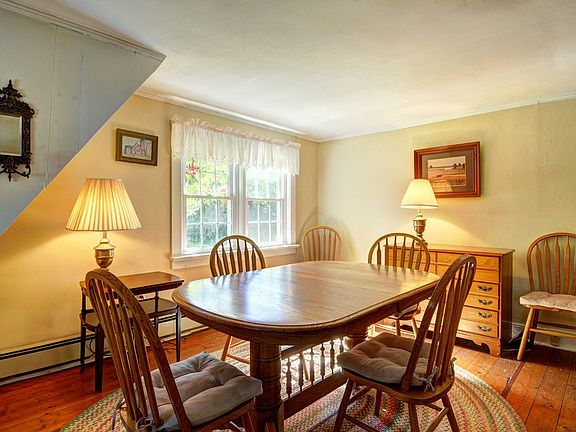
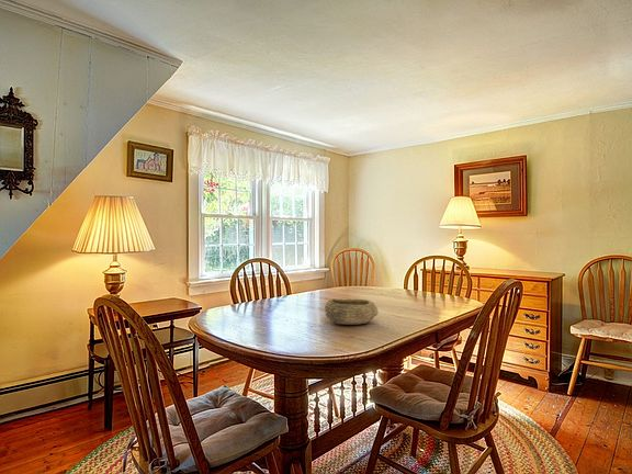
+ bowl [324,297,380,326]
